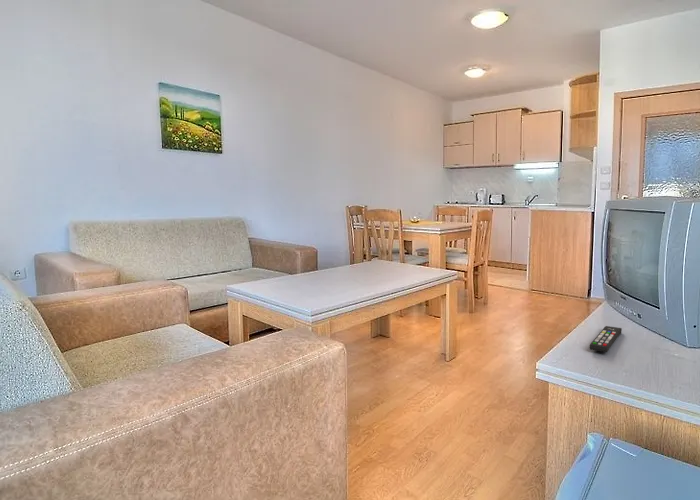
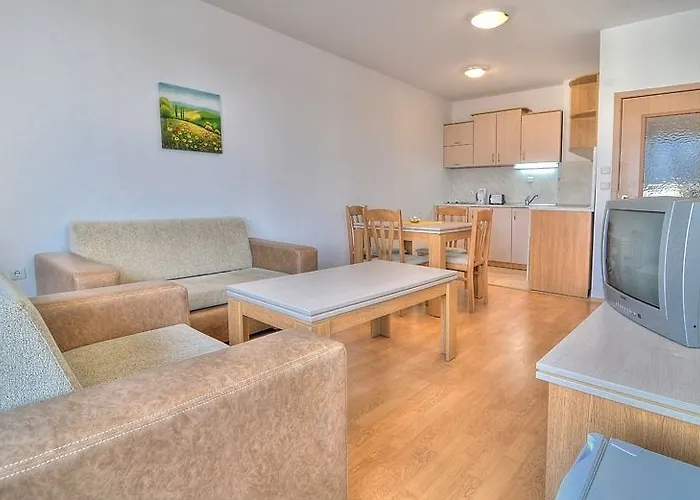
- remote control [589,325,623,353]
